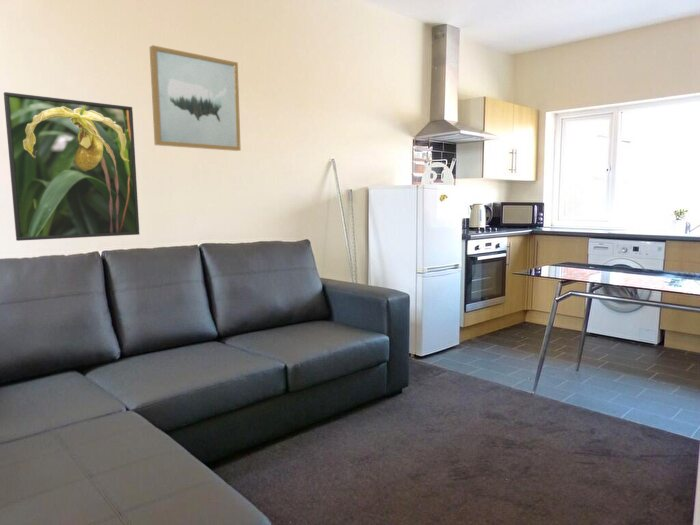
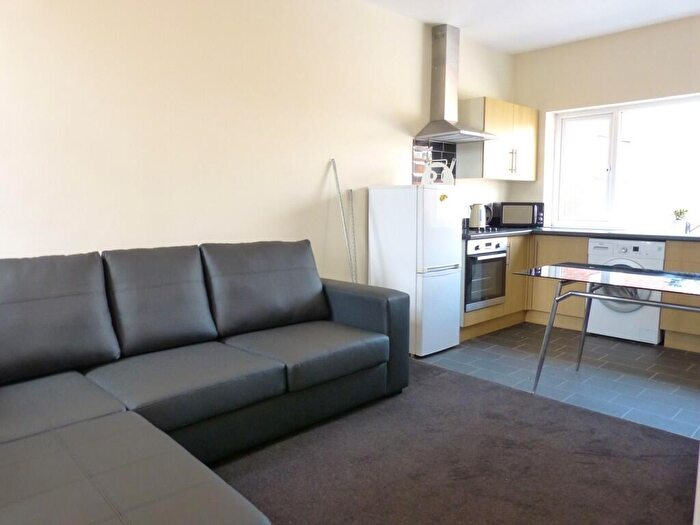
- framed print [3,91,140,242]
- wall art [149,44,242,152]
